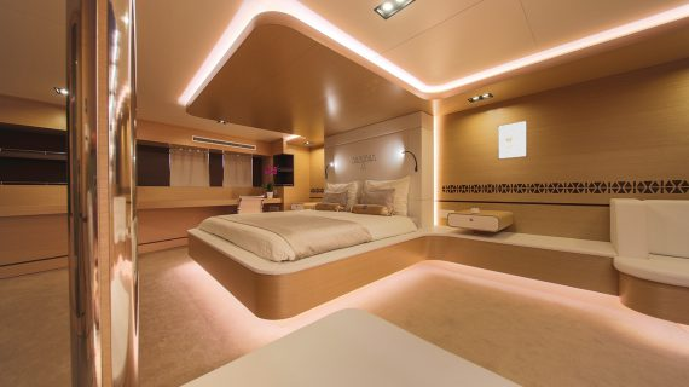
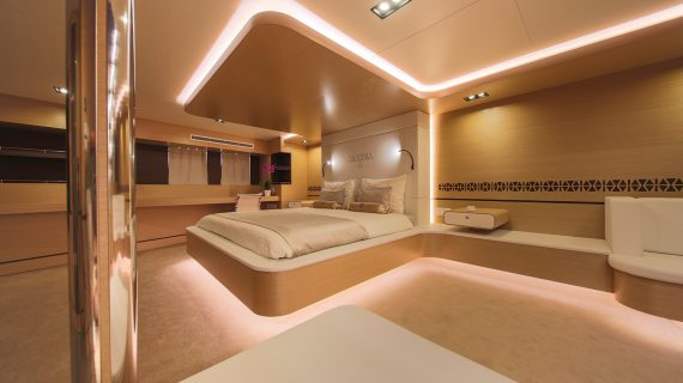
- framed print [497,120,528,161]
